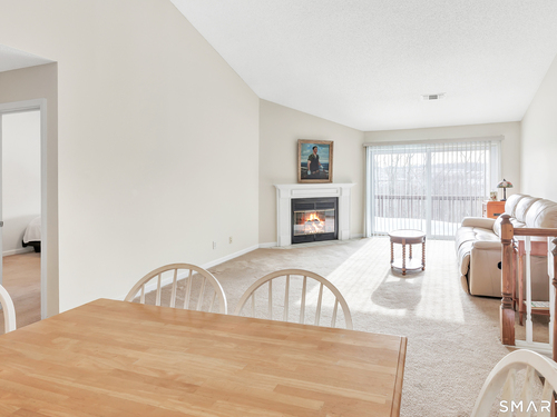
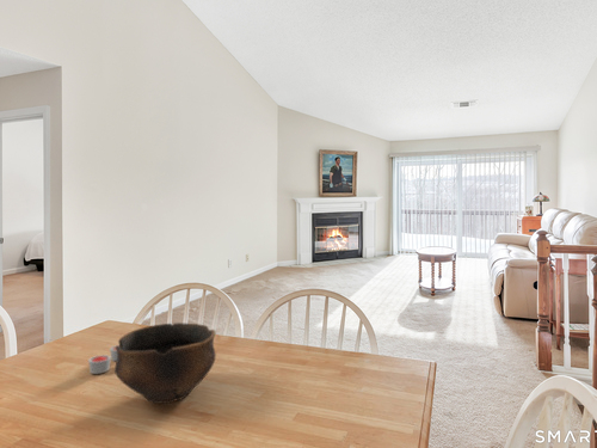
+ bowl [113,321,217,405]
+ candle [87,344,119,375]
